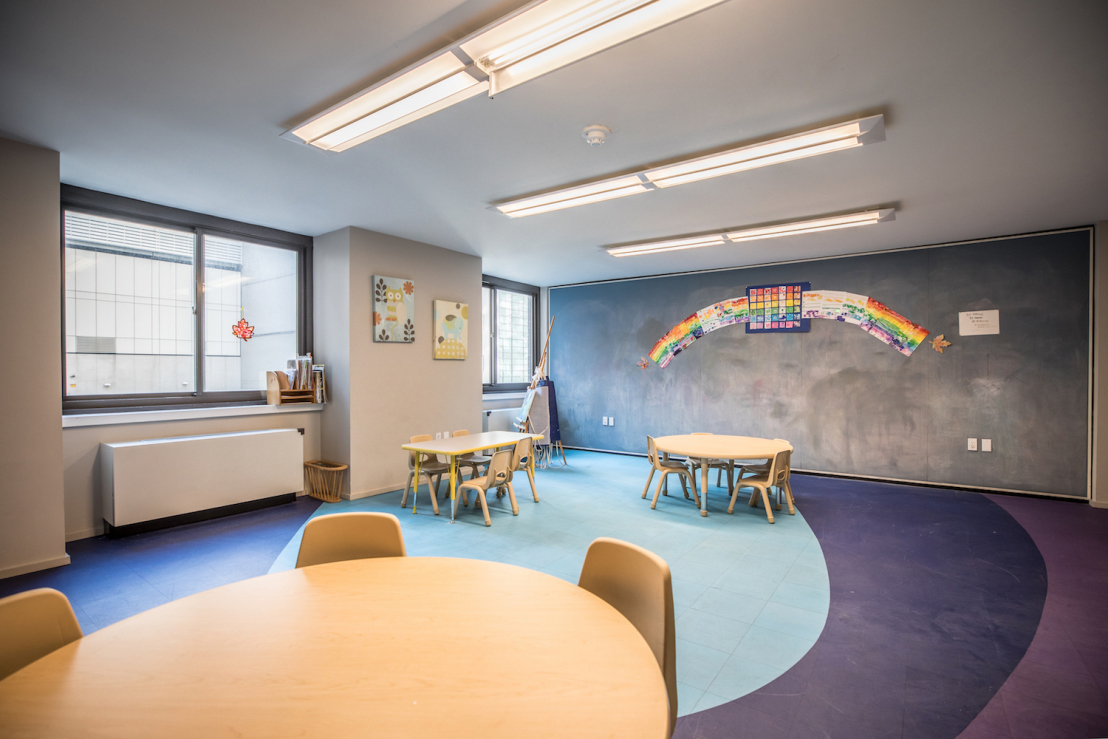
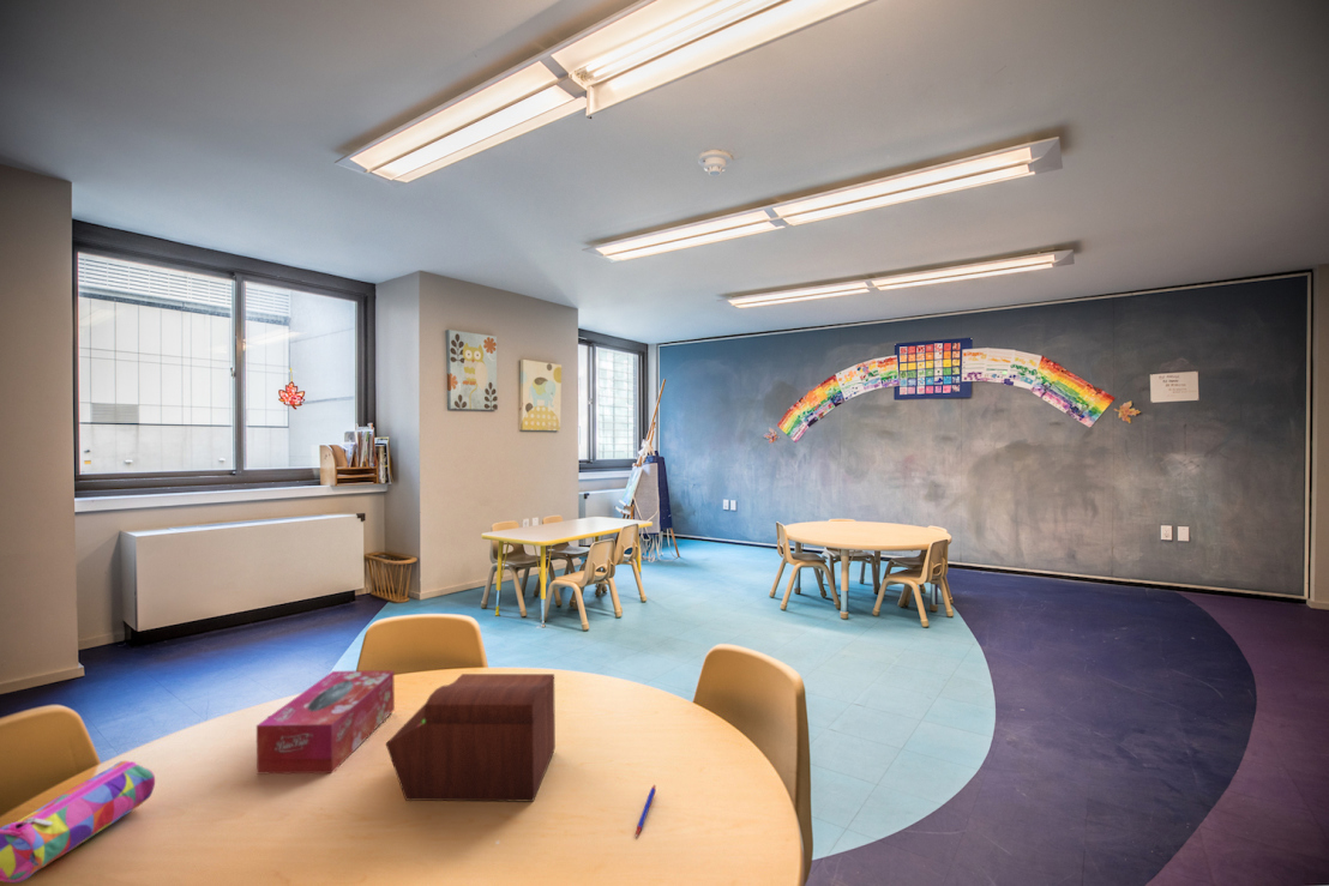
+ tissue box [255,669,396,775]
+ sewing box [385,673,557,802]
+ pencil case [0,760,156,884]
+ pen [635,784,657,838]
